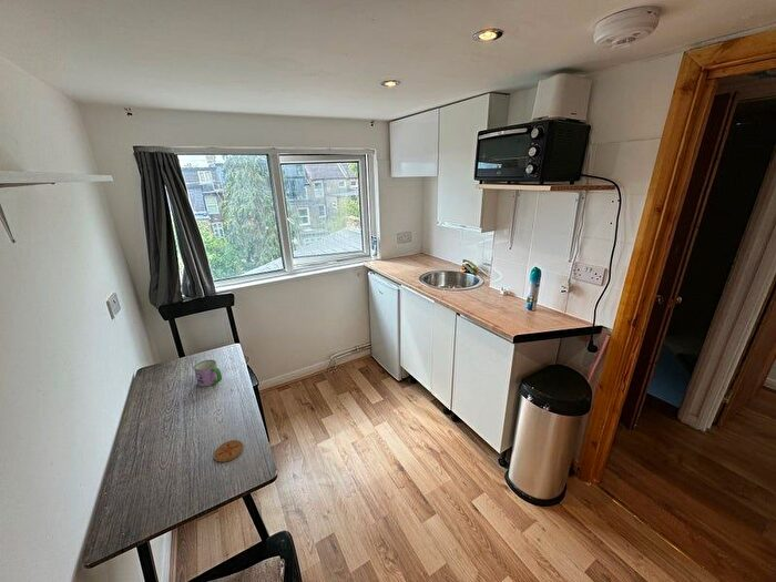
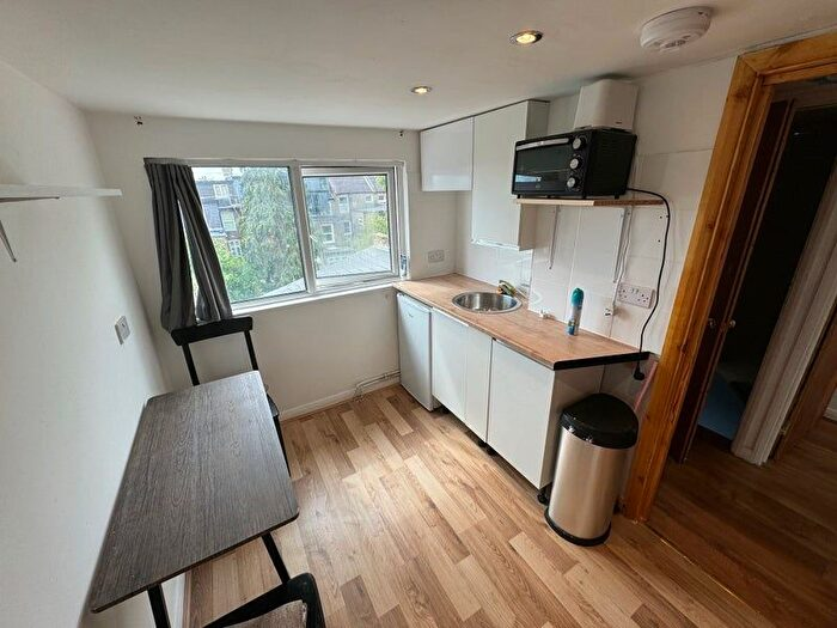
- coaster [213,439,244,463]
- mug [193,359,223,388]
